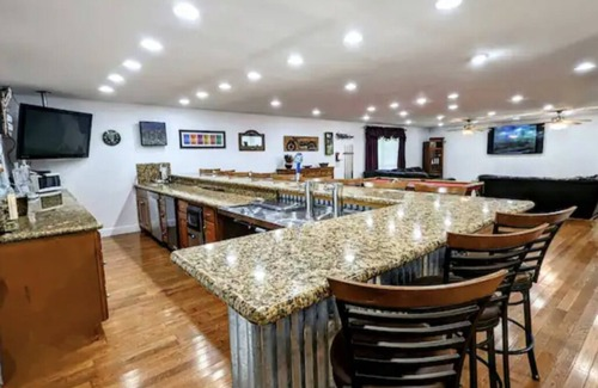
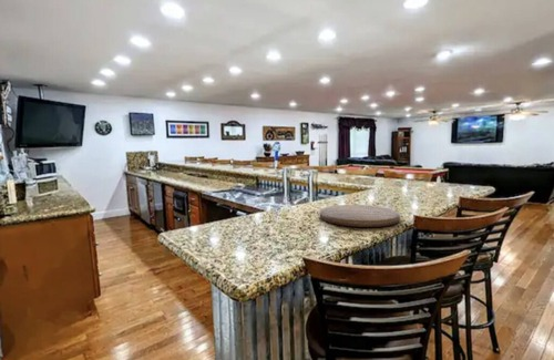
+ cutting board [319,204,401,228]
